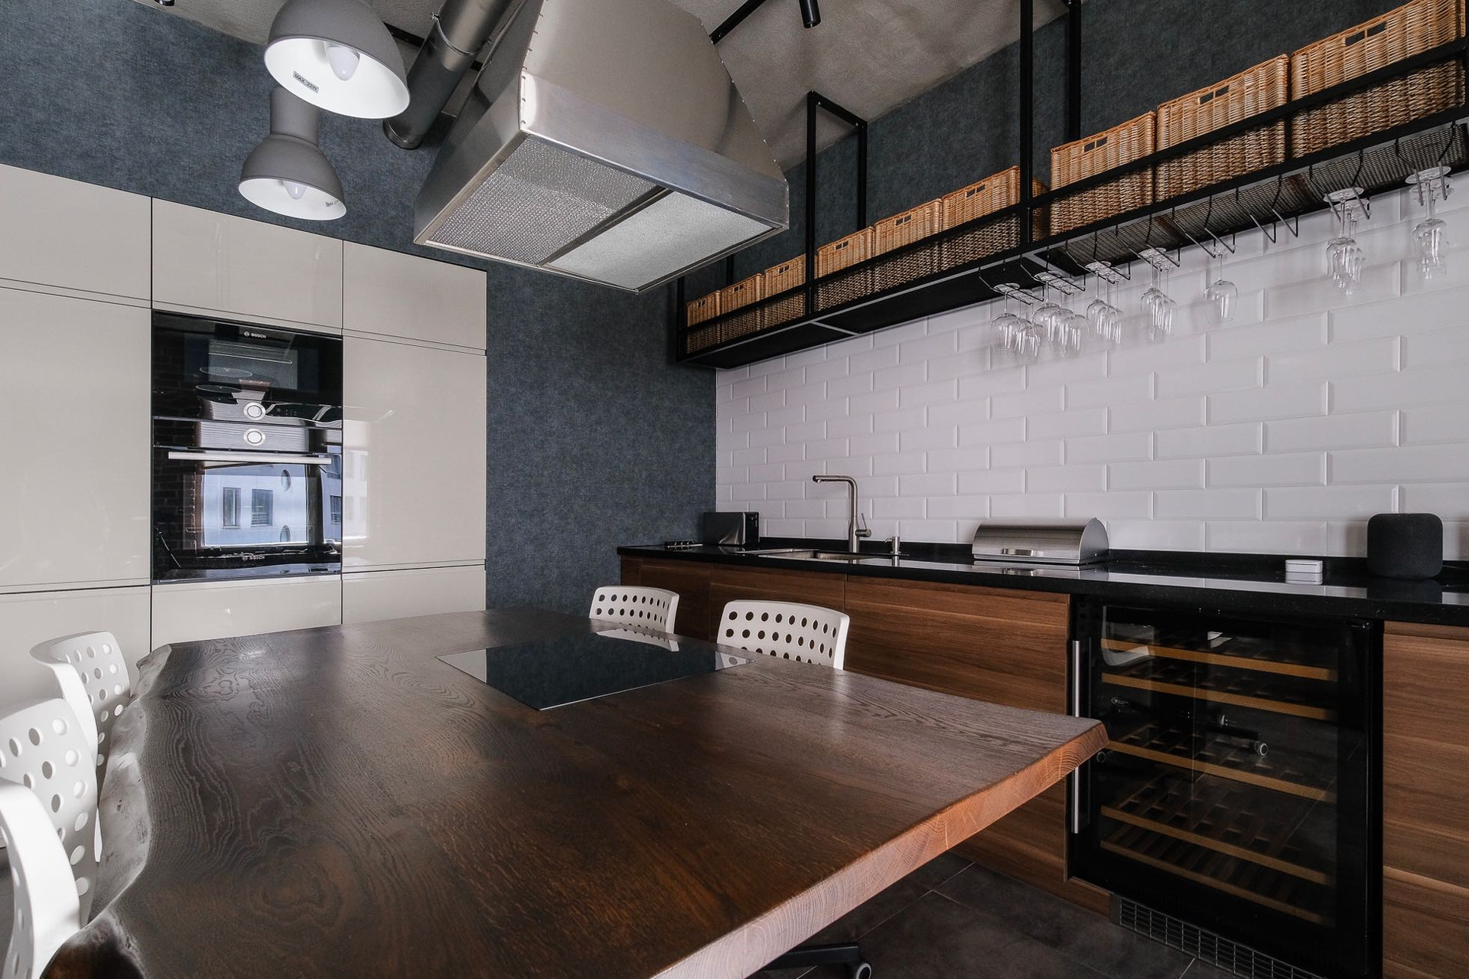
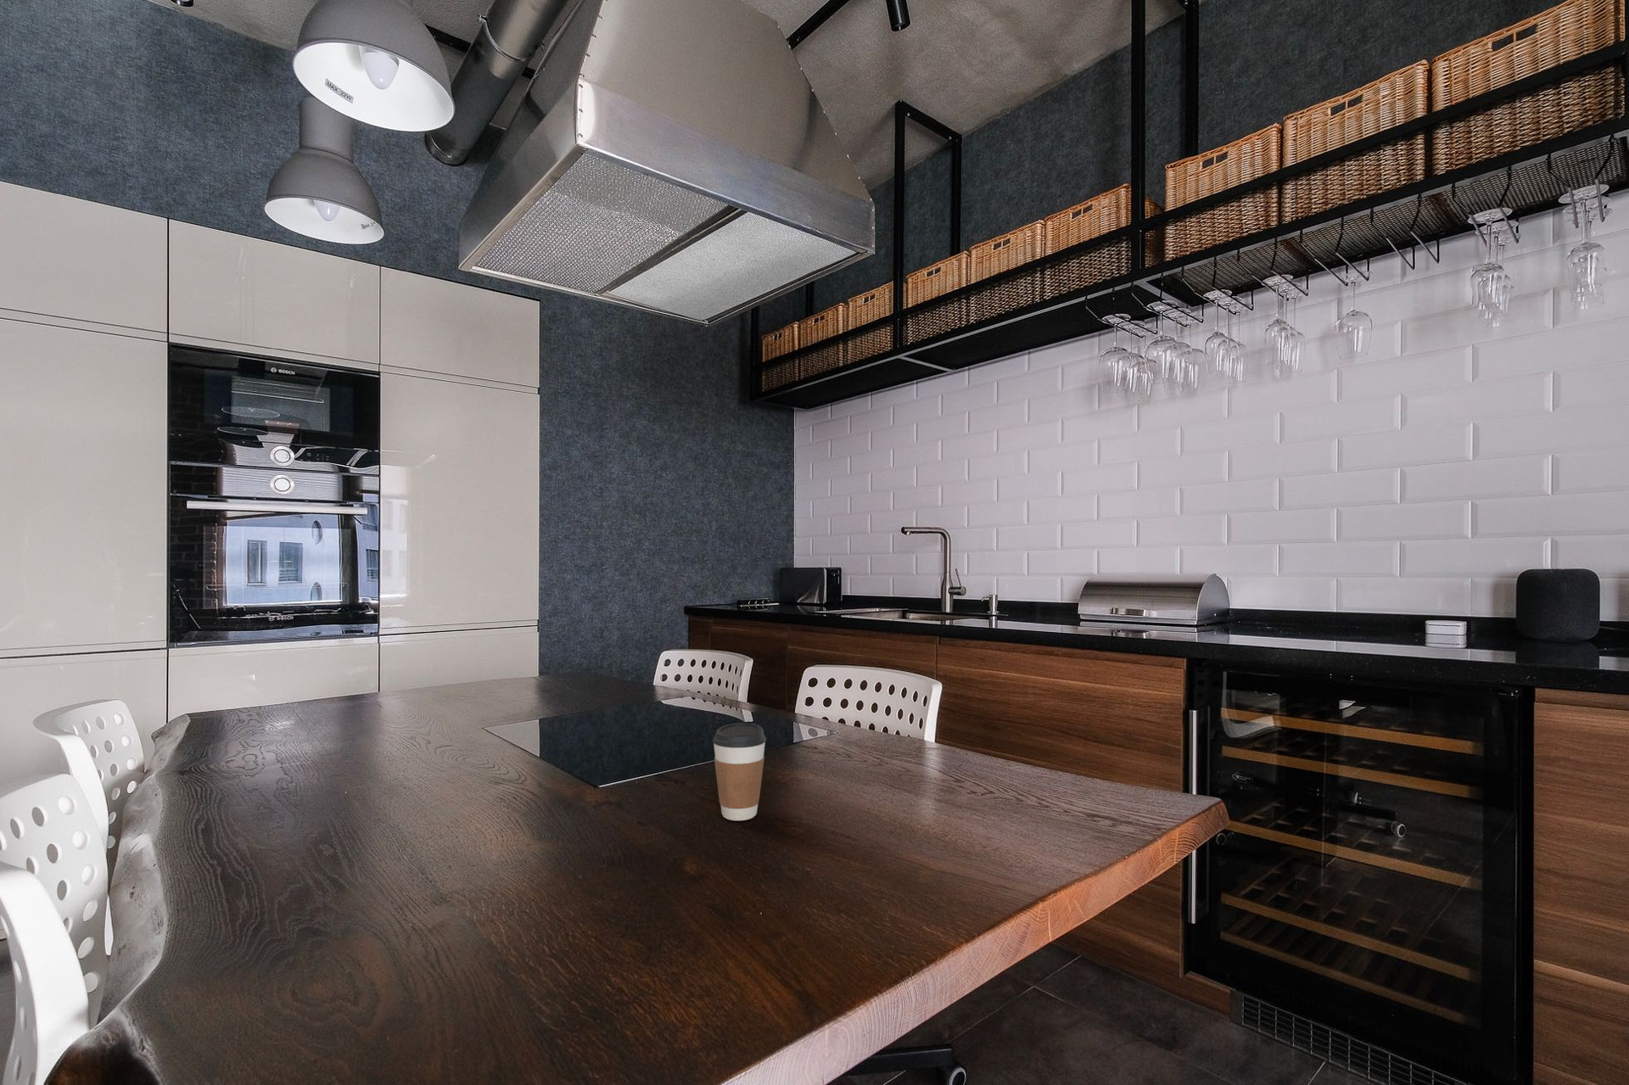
+ coffee cup [712,722,767,821]
